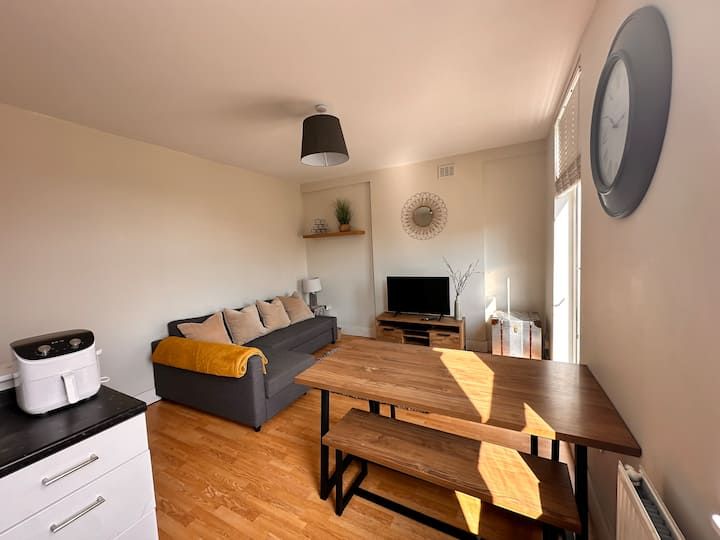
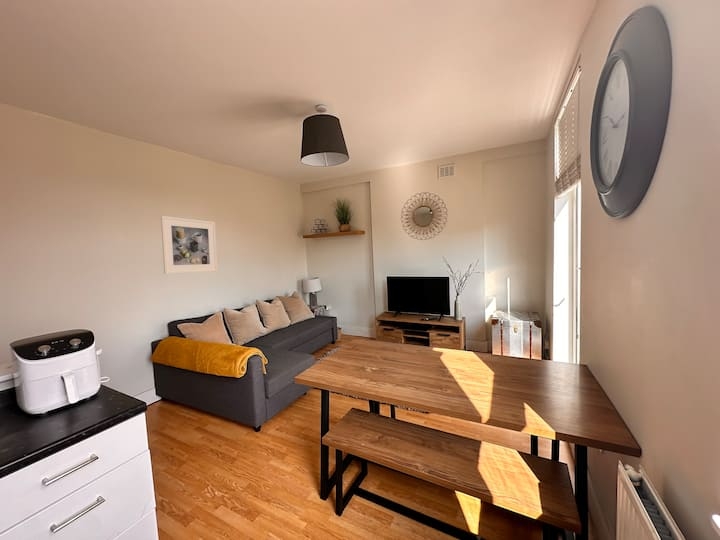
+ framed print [160,215,218,275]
